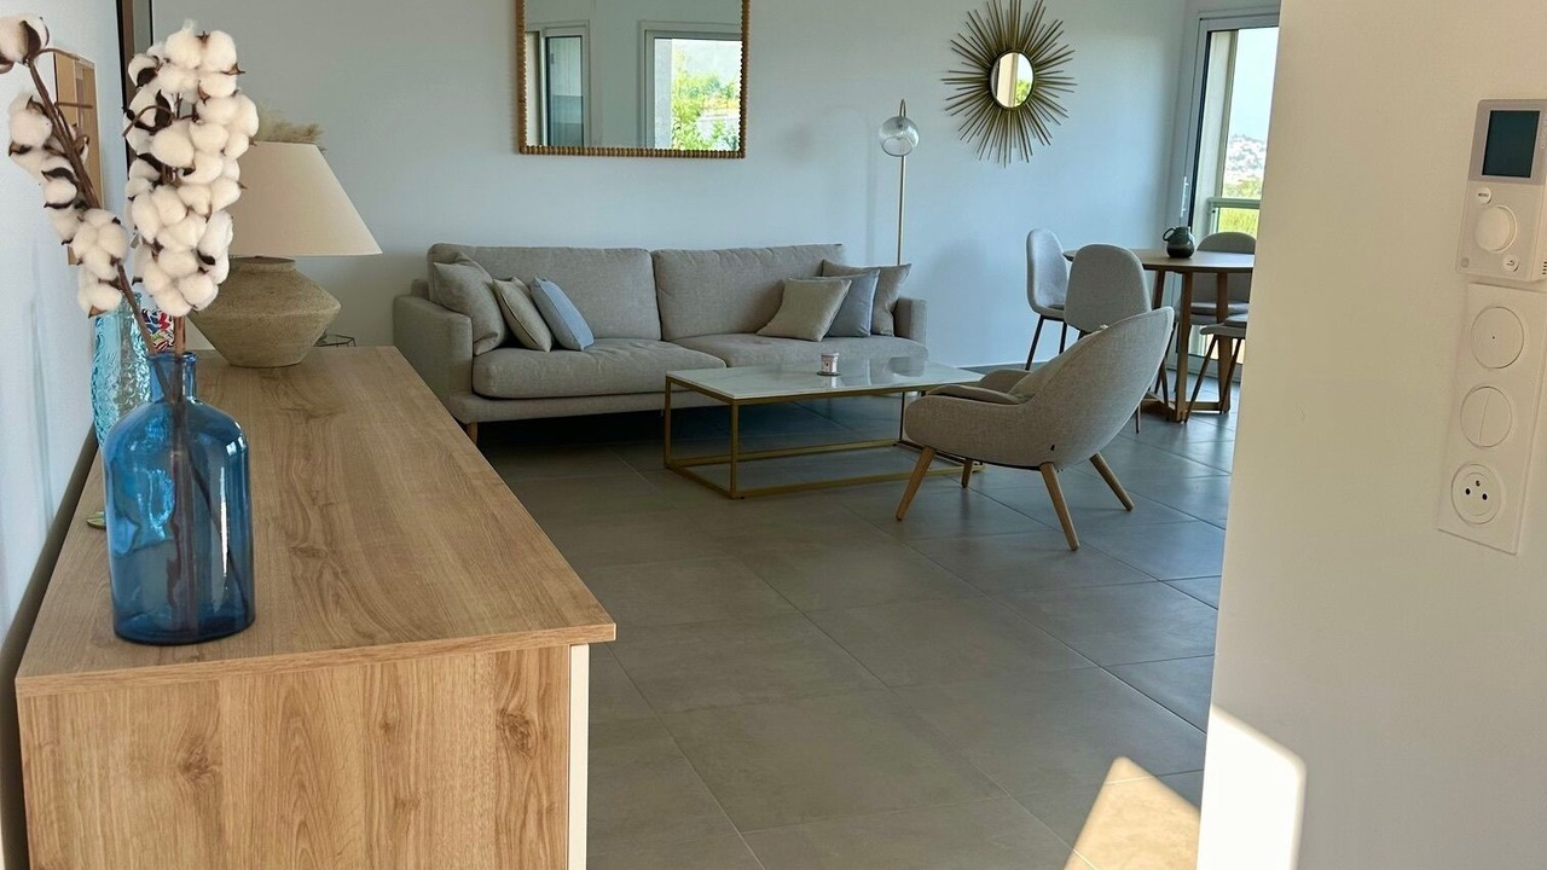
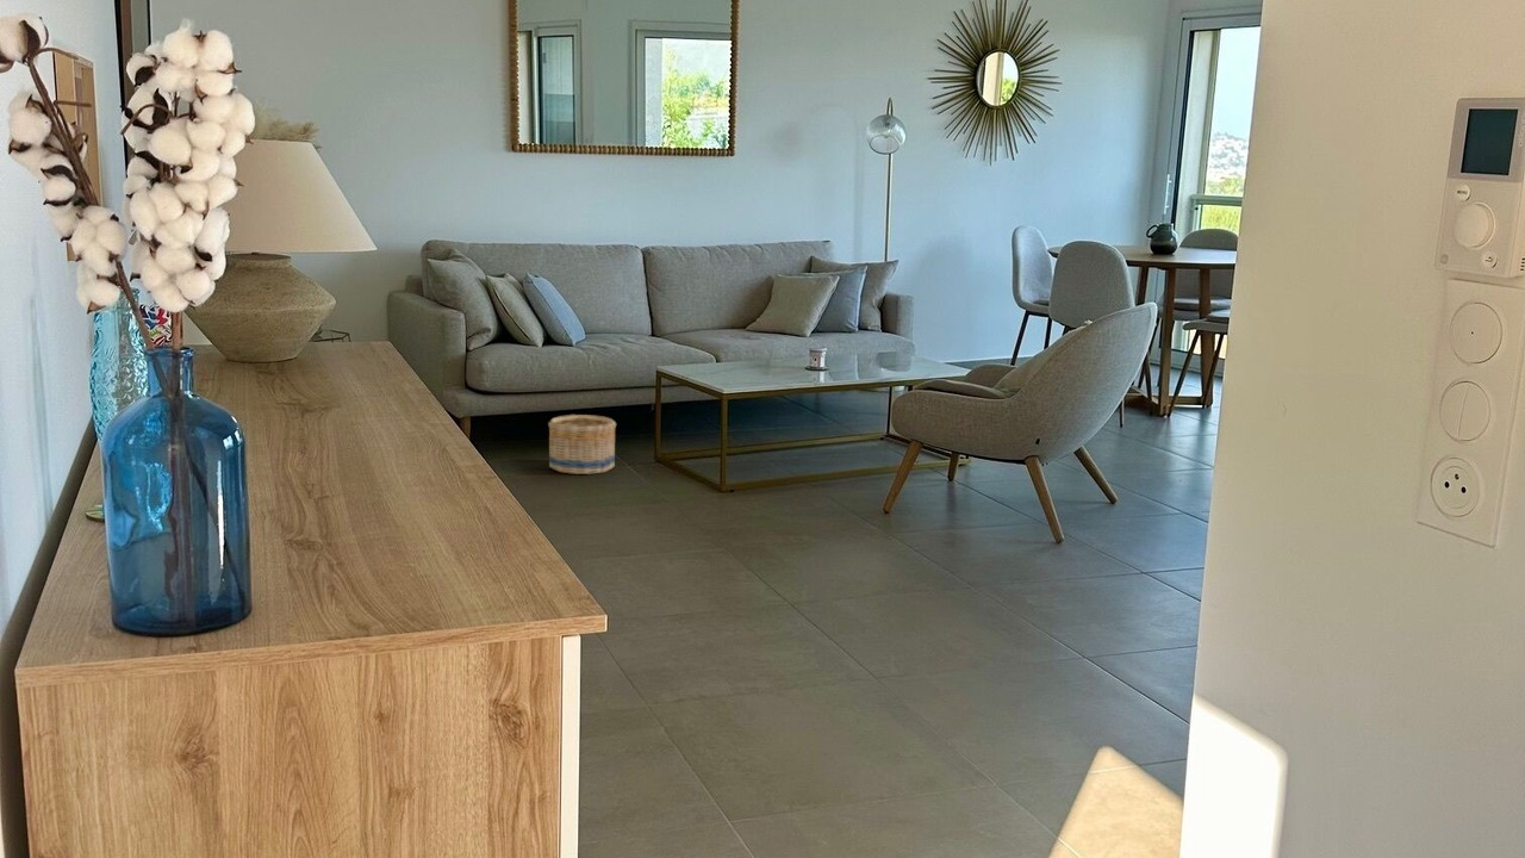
+ basket [547,414,617,475]
